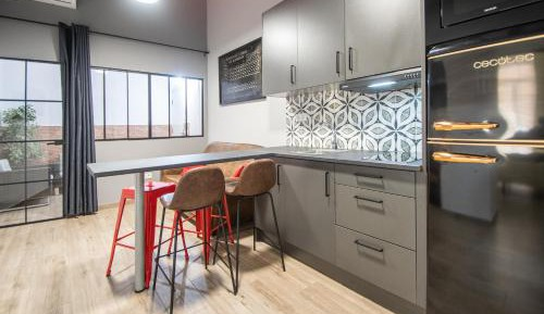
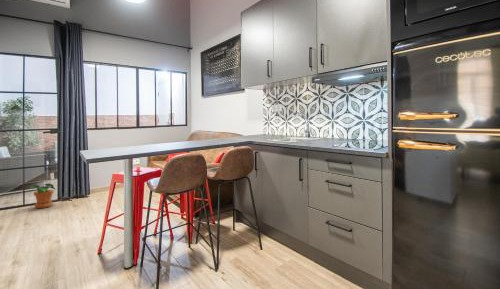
+ potted plant [28,183,56,209]
